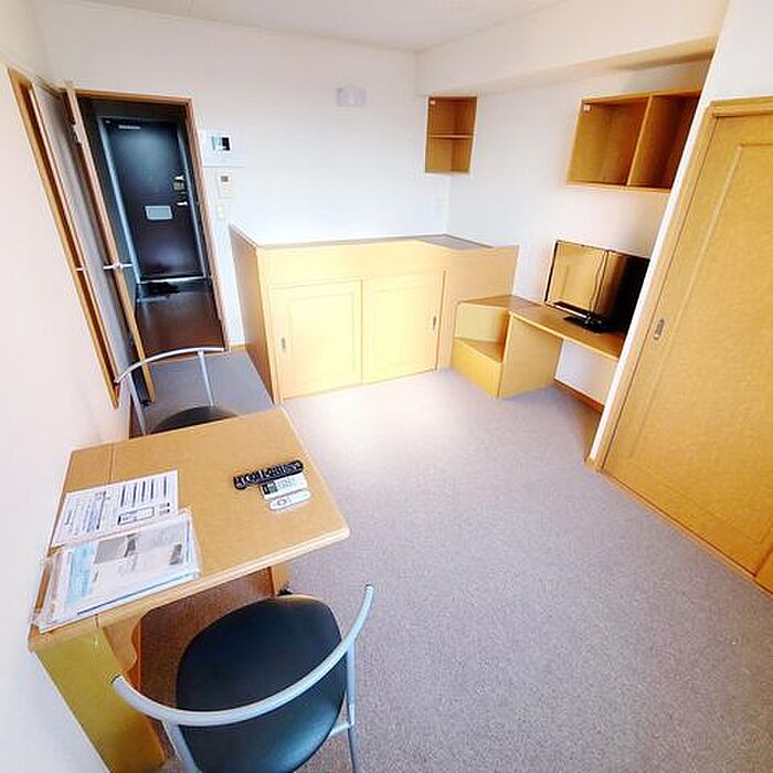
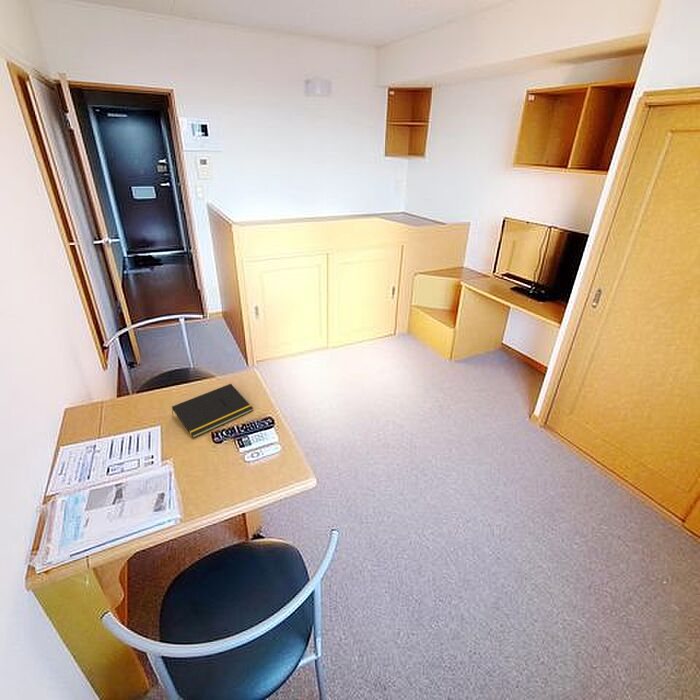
+ notepad [171,383,254,439]
